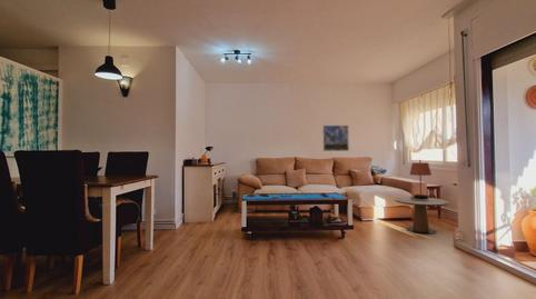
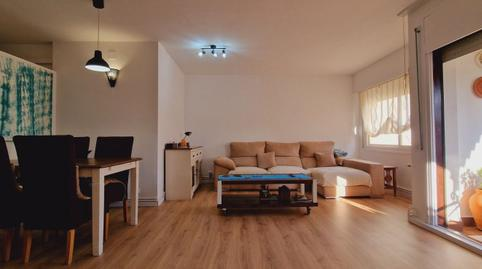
- side table [393,196,450,236]
- table lamp [409,159,433,199]
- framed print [321,124,350,152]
